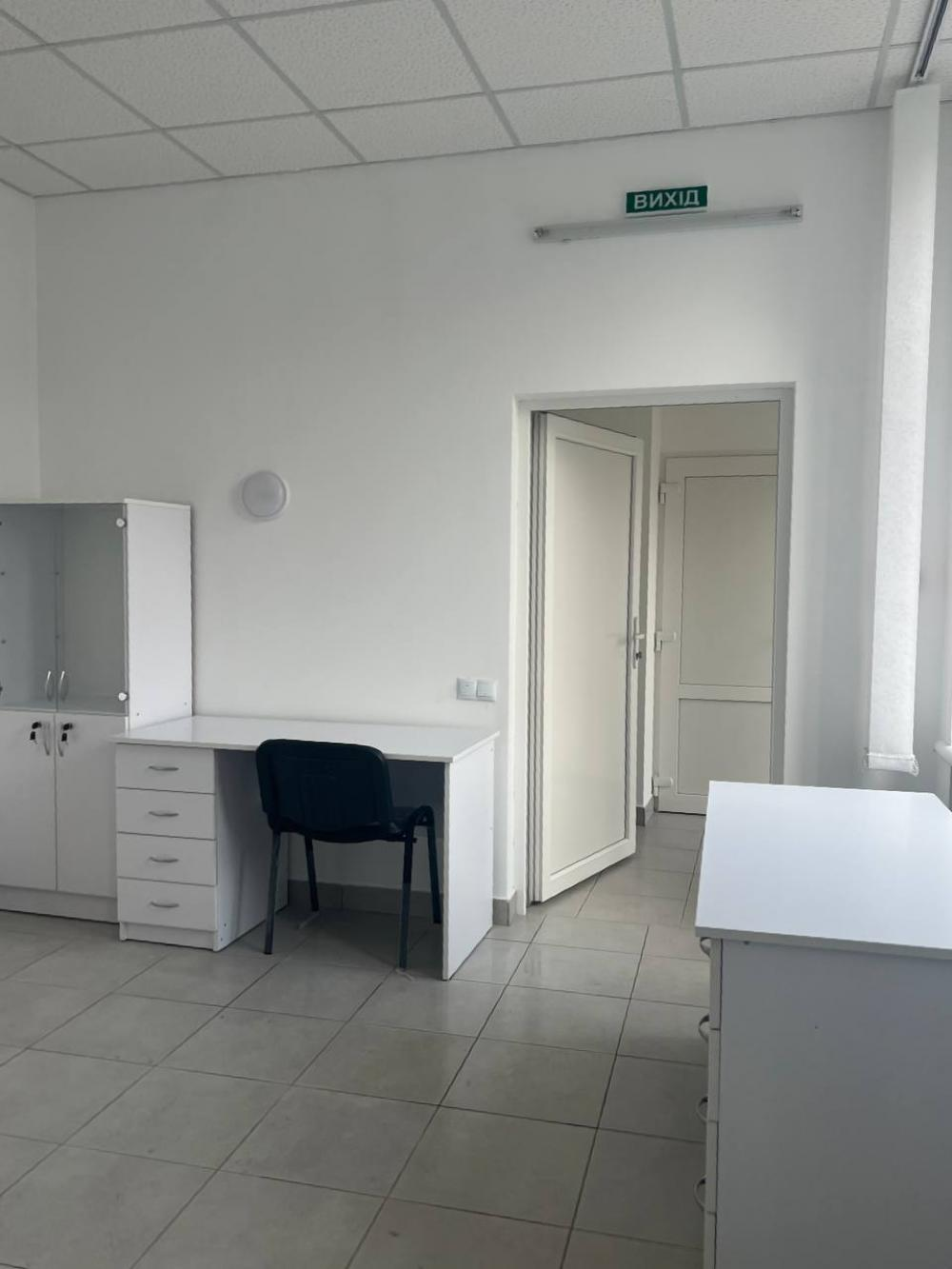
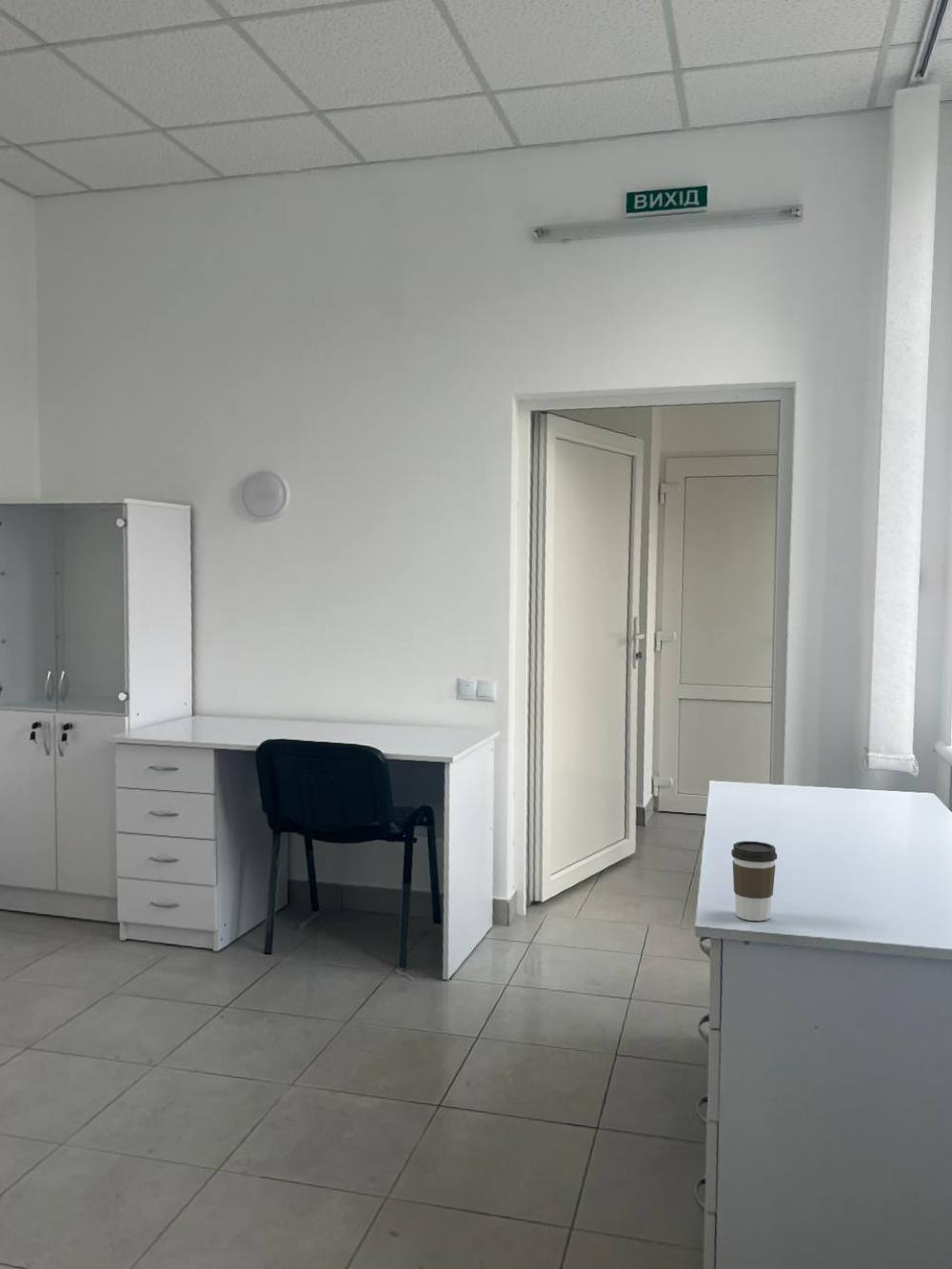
+ coffee cup [730,841,778,922]
